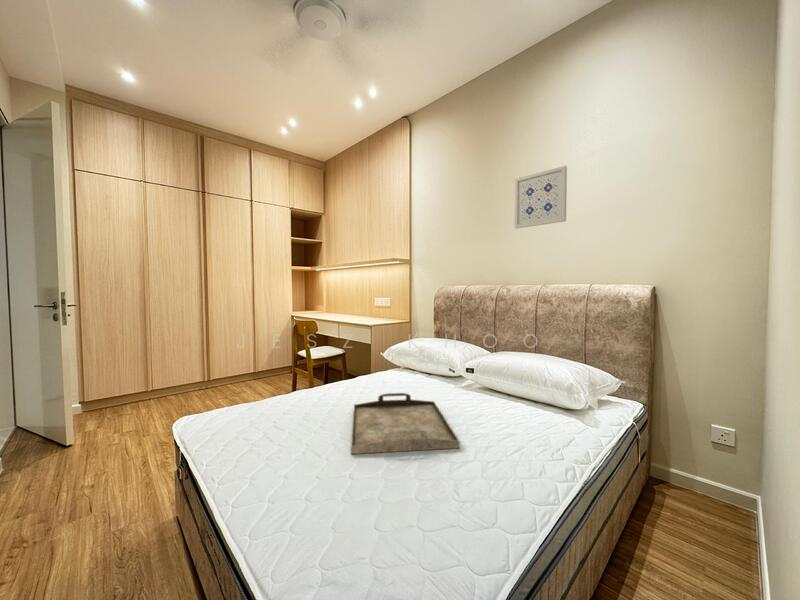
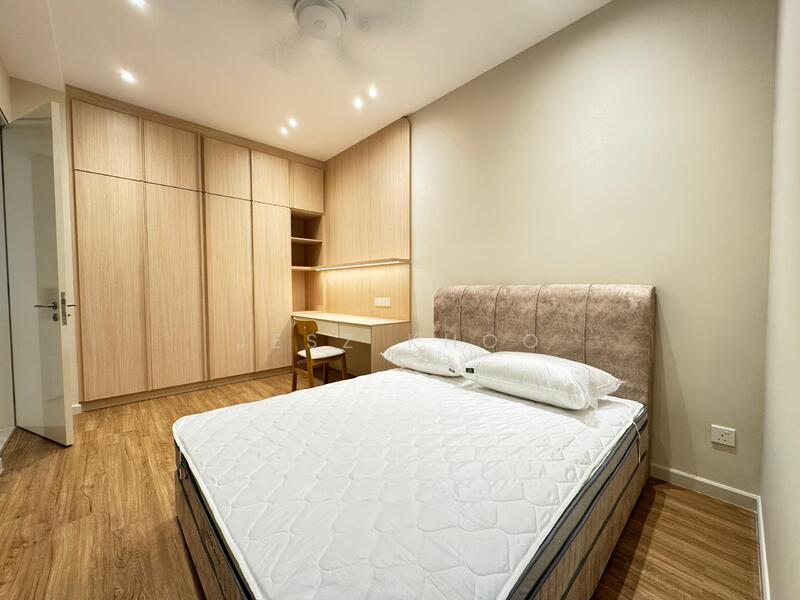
- wall art [514,165,568,230]
- serving tray [350,392,461,455]
